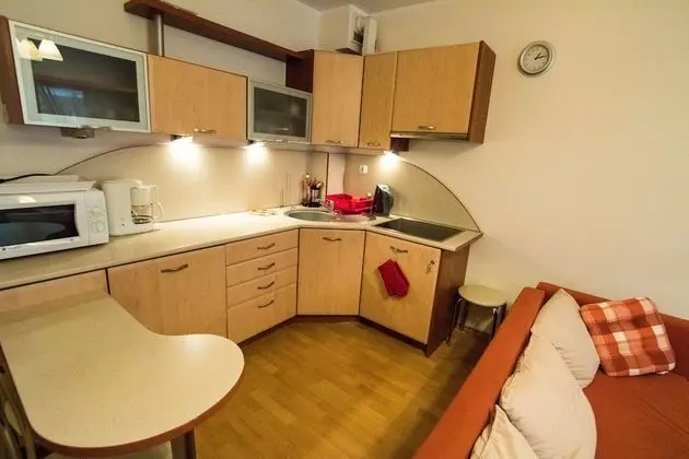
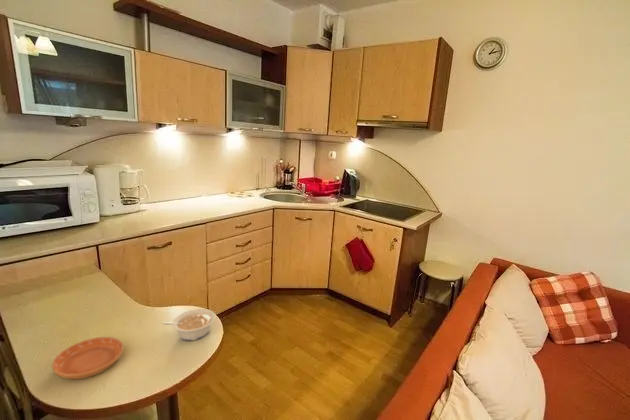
+ legume [162,308,217,342]
+ saucer [51,336,124,380]
